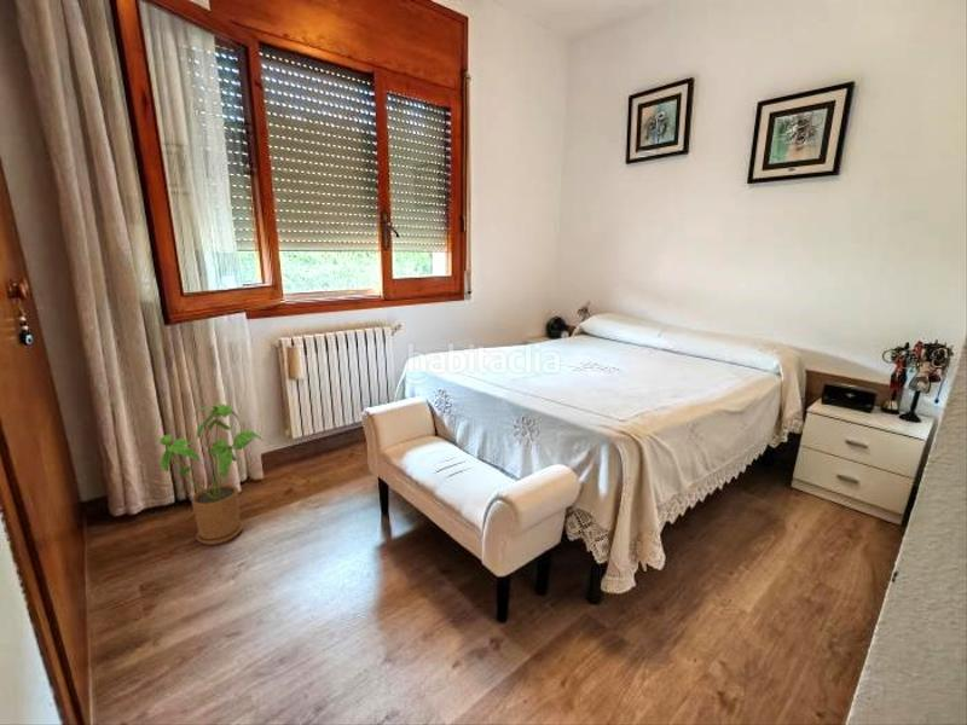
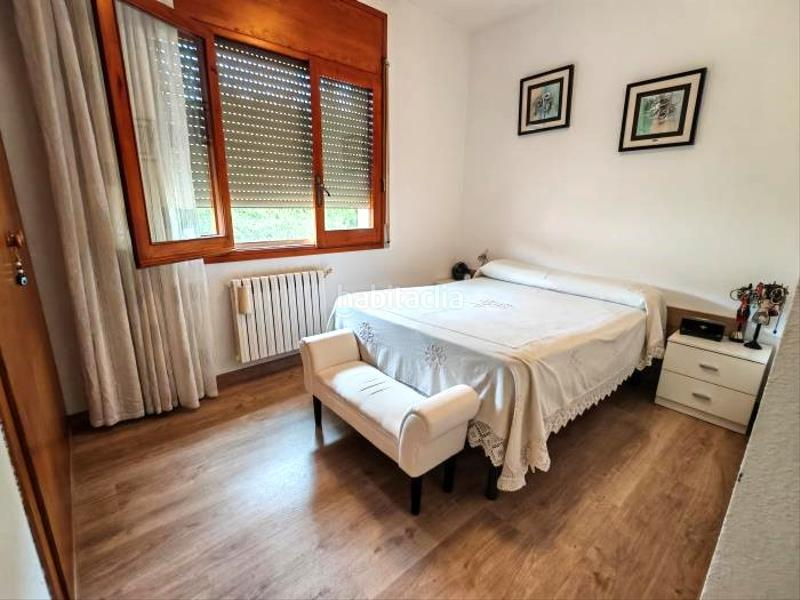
- house plant [158,404,264,546]
